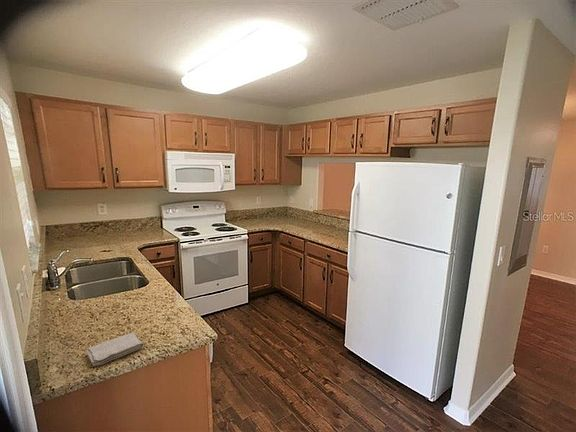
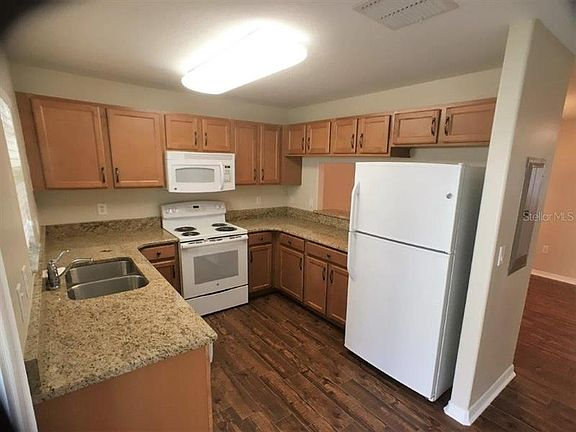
- washcloth [85,332,145,367]
